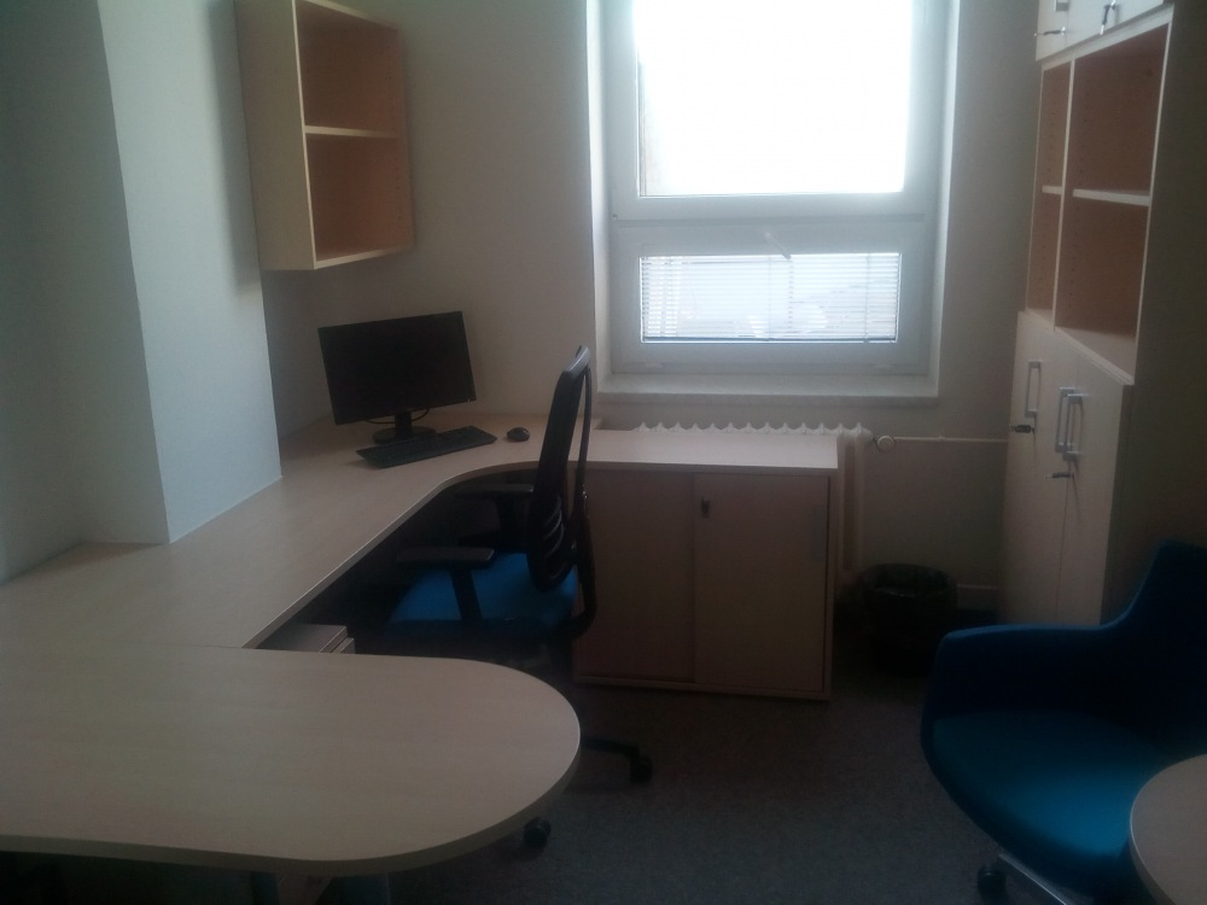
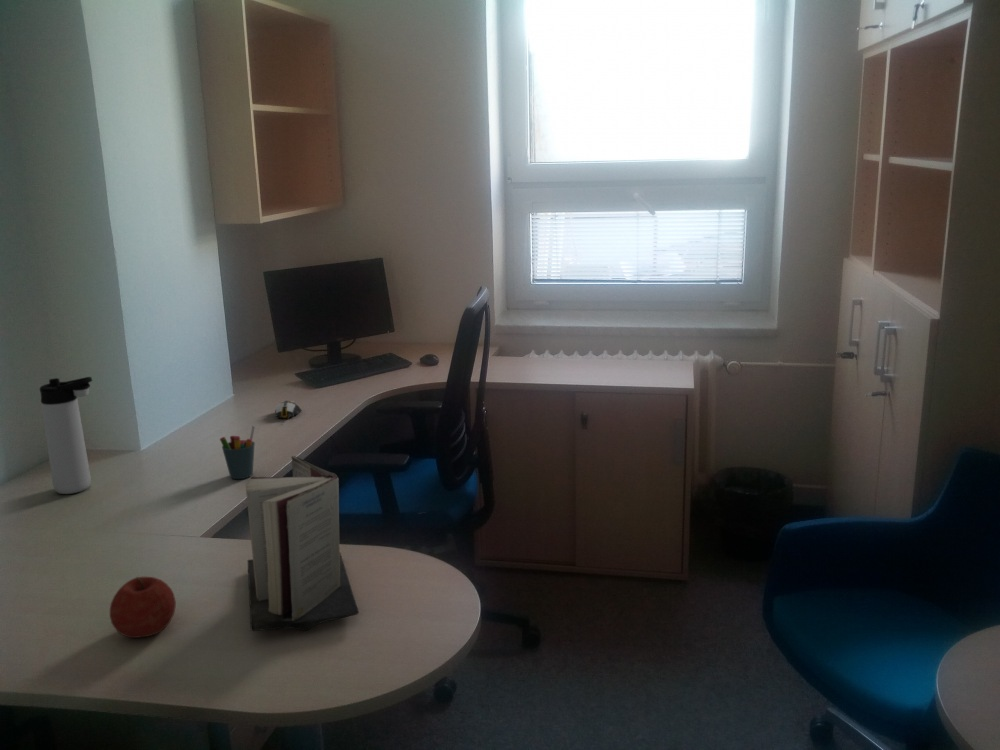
+ thermos bottle [39,376,93,495]
+ fruit [109,576,177,639]
+ book [245,455,360,632]
+ pen holder [219,424,256,480]
+ computer mouse [274,400,303,421]
